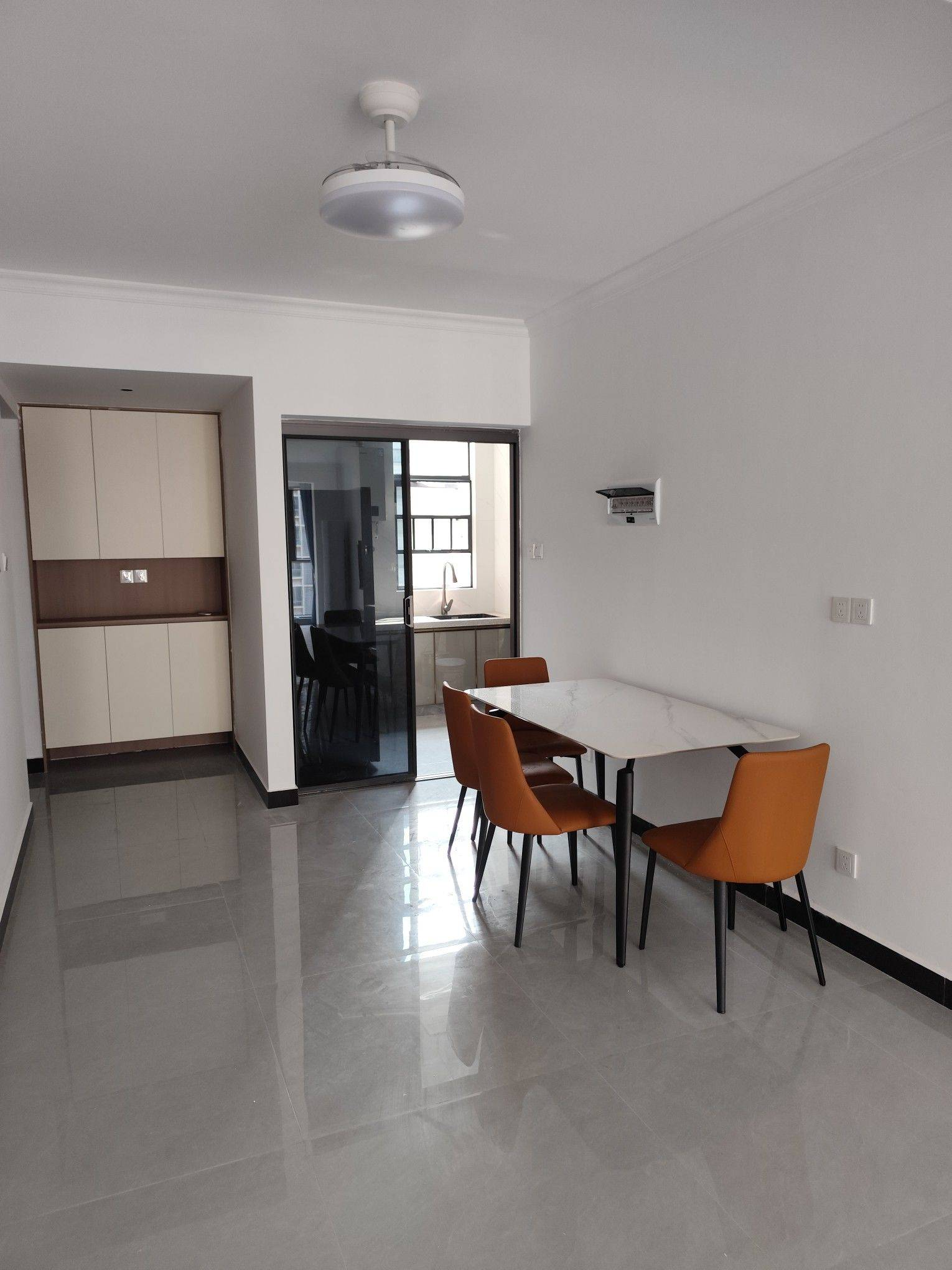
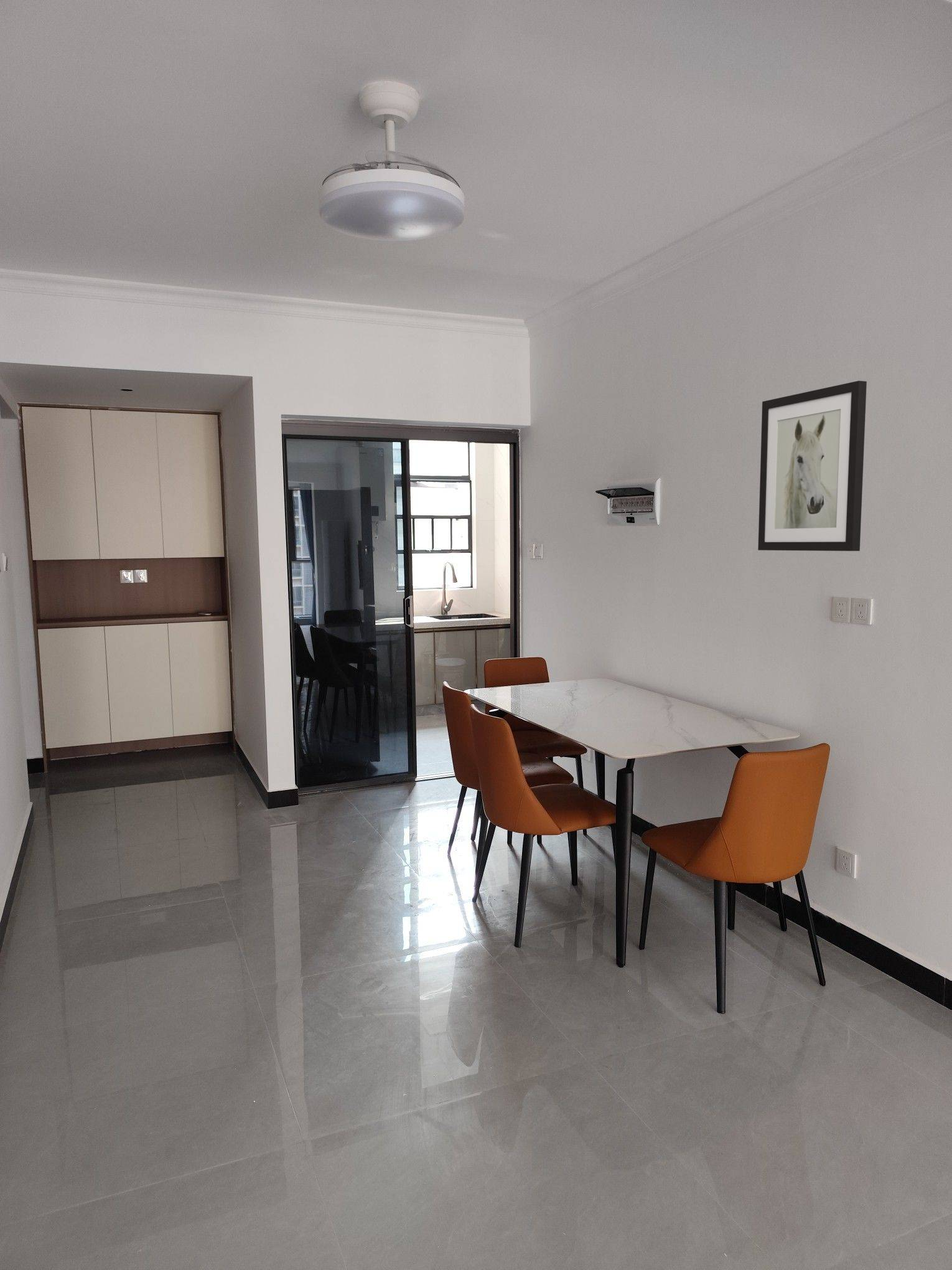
+ wall art [757,380,867,552]
